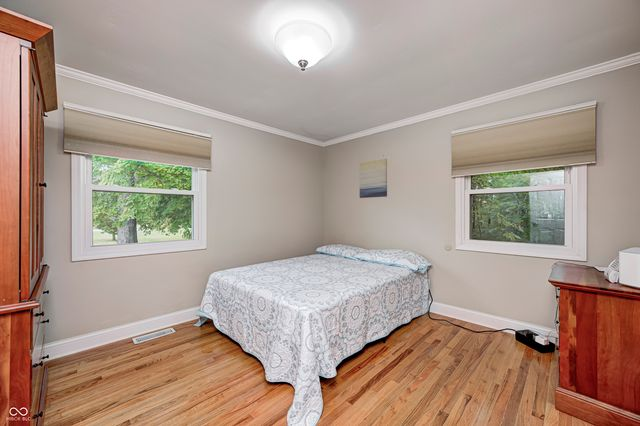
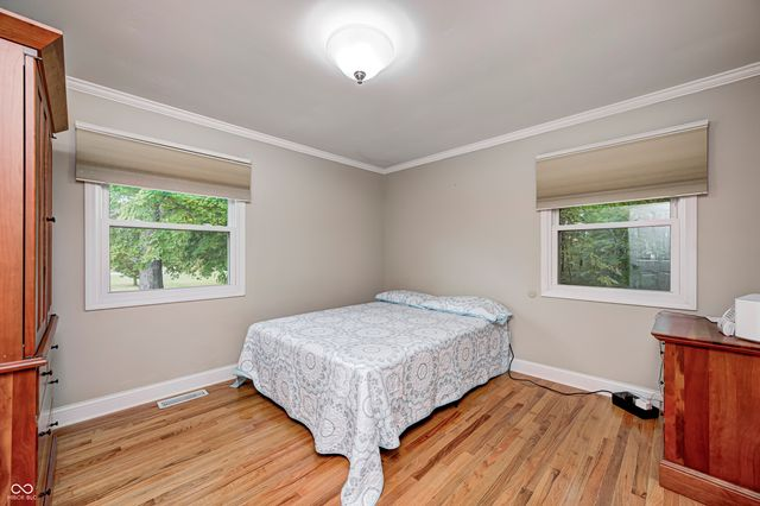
- wall art [359,158,388,199]
